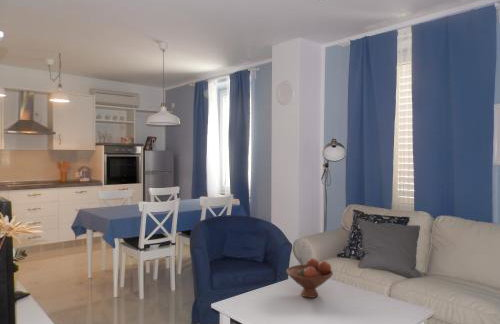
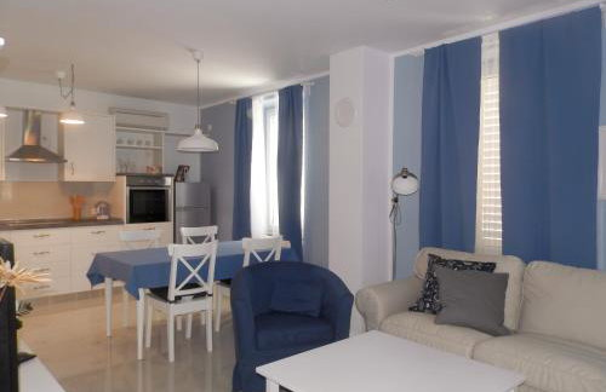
- fruit bowl [285,257,334,299]
